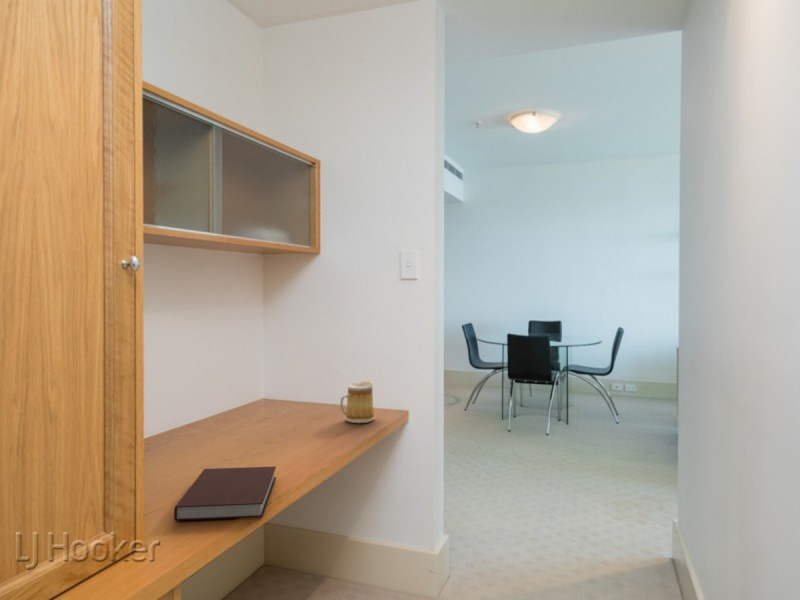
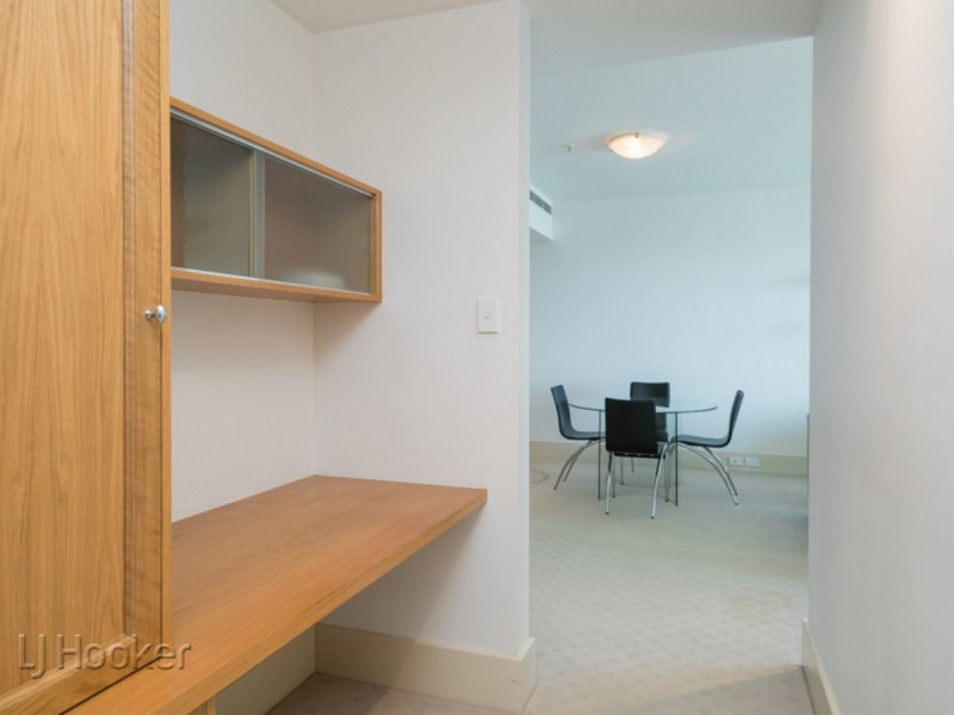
- mug [339,379,375,424]
- notebook [173,466,277,522]
